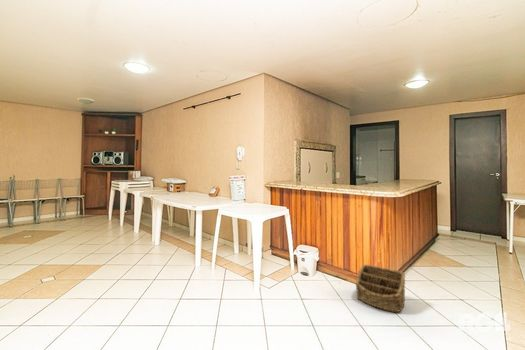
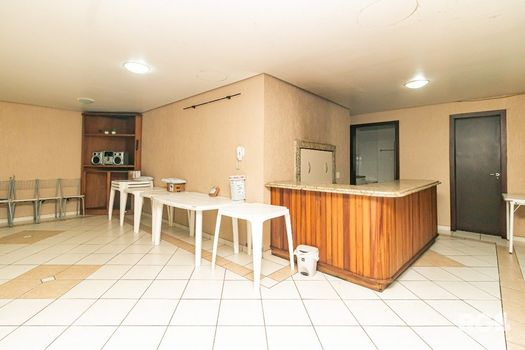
- basket [355,263,406,313]
